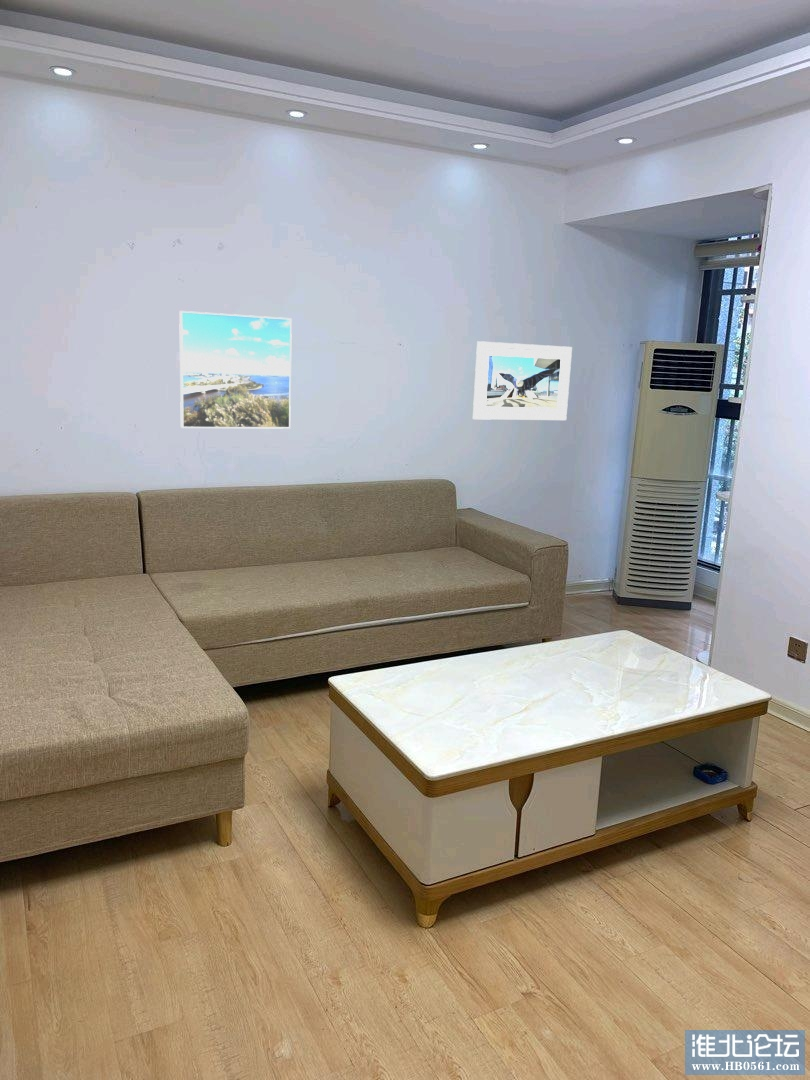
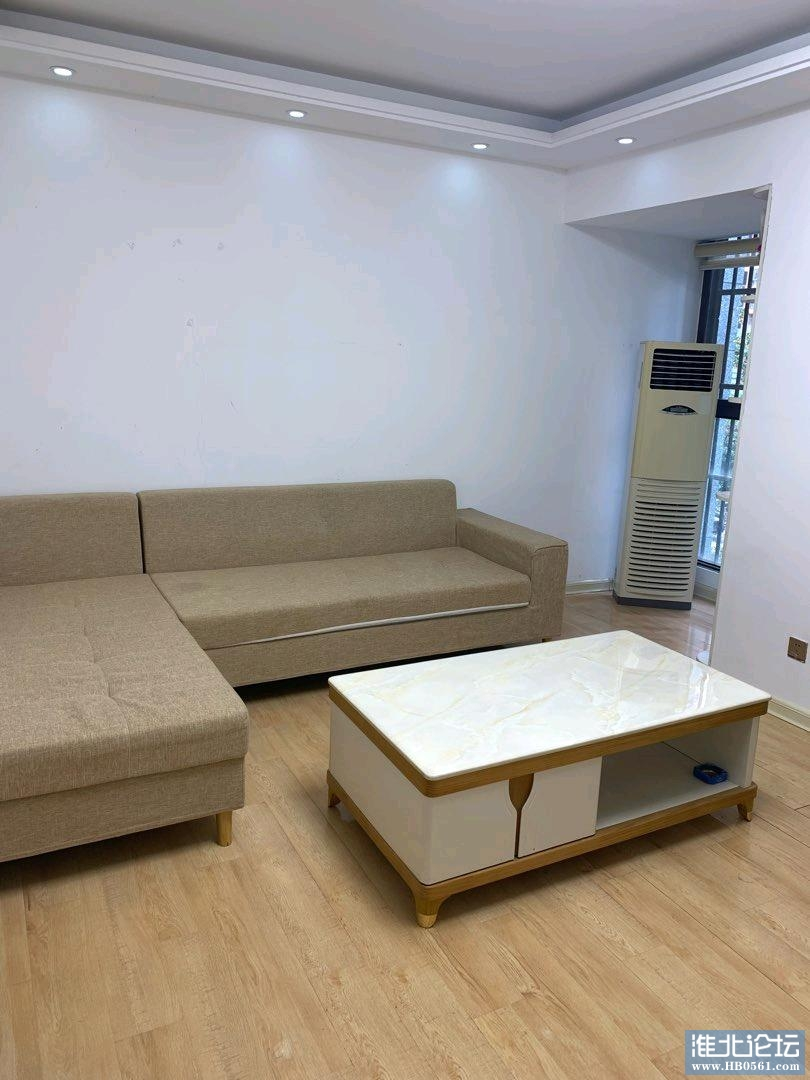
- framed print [178,310,293,430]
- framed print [472,340,573,421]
